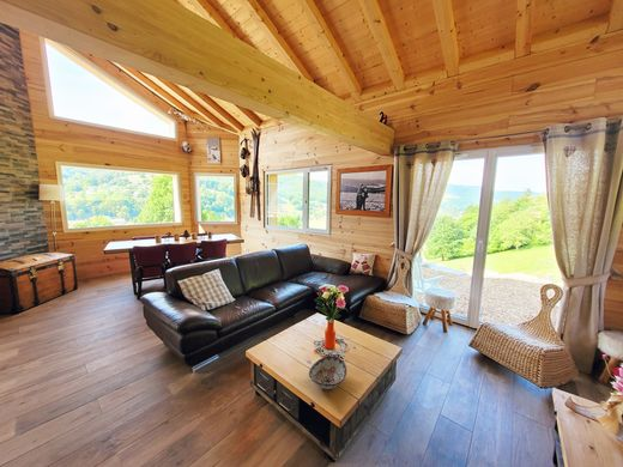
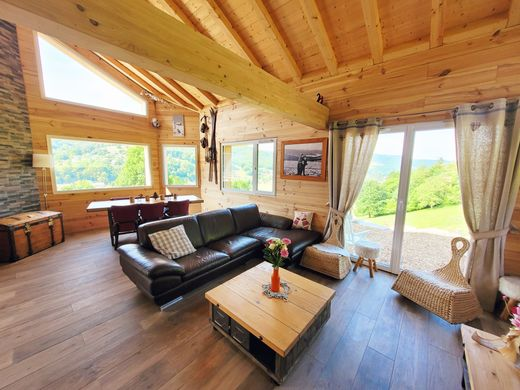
- decorative bowl [308,354,347,390]
